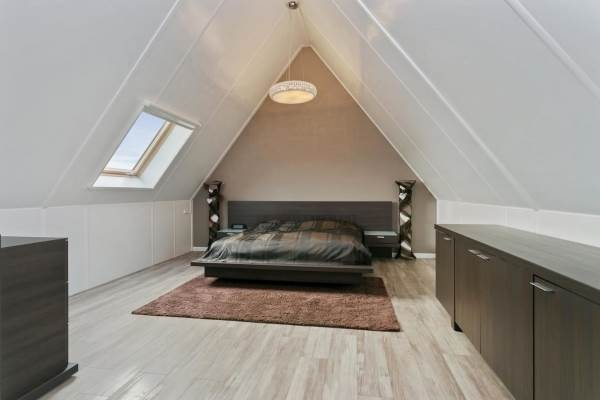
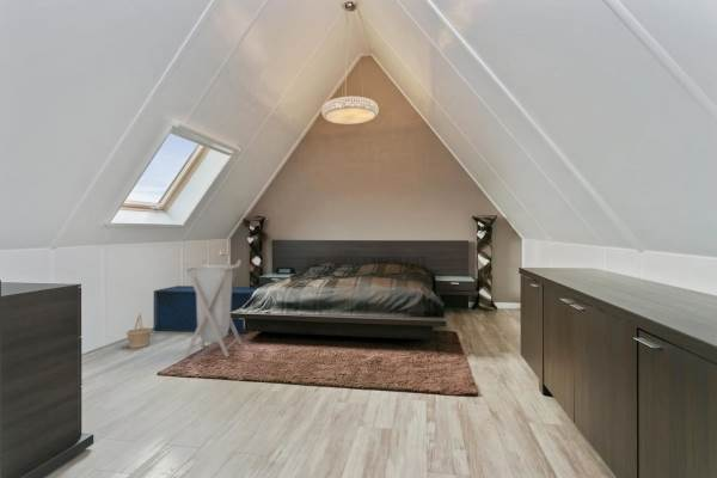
+ basket [125,312,153,349]
+ bench [153,284,258,335]
+ laundry hamper [183,259,244,358]
